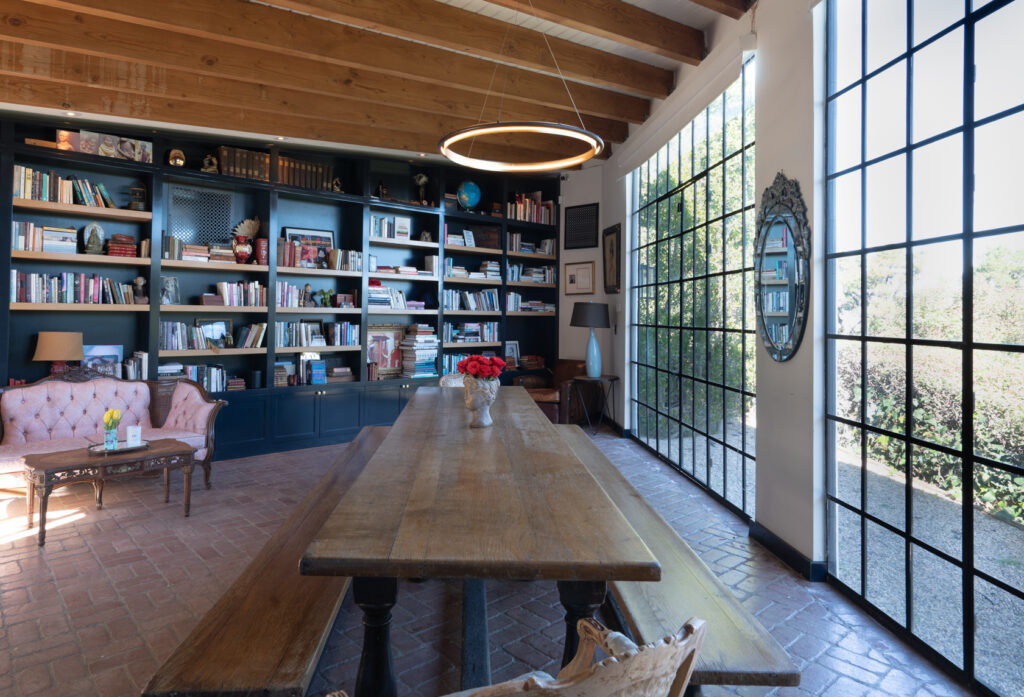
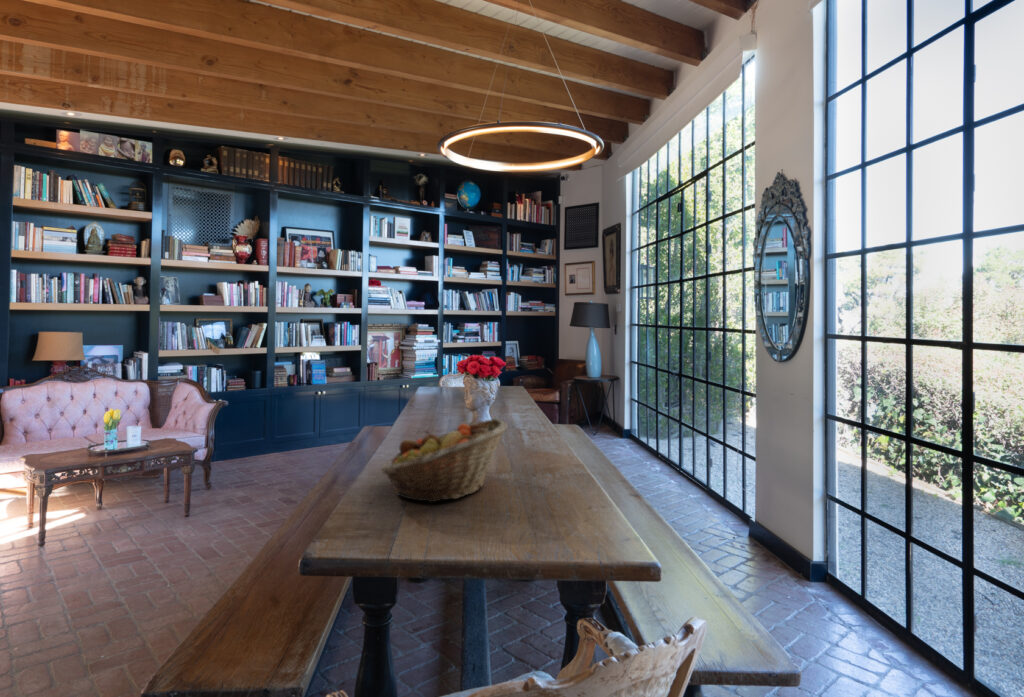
+ fruit basket [380,418,509,503]
